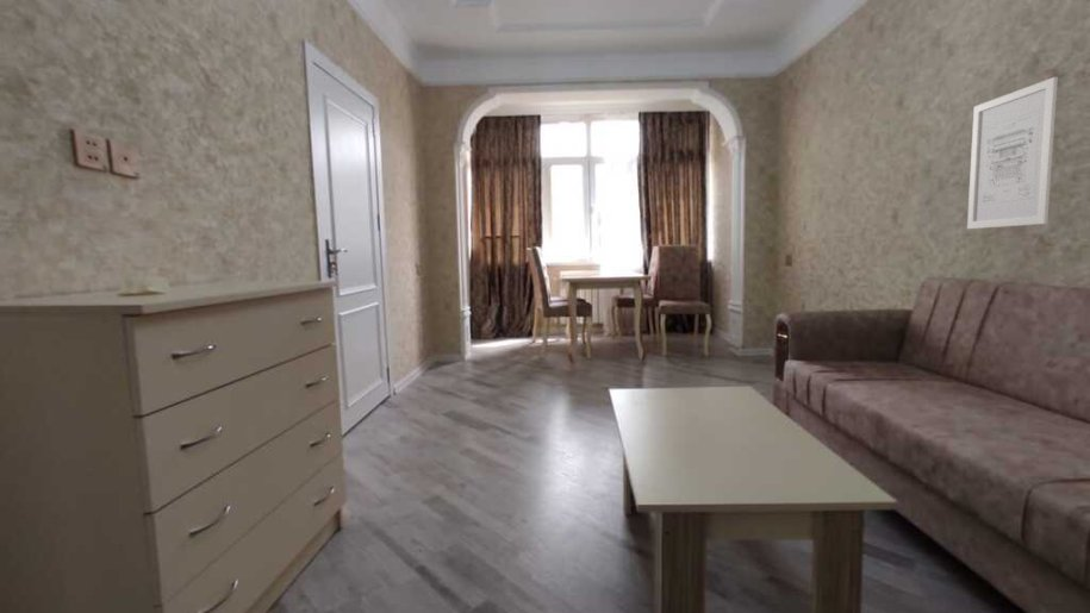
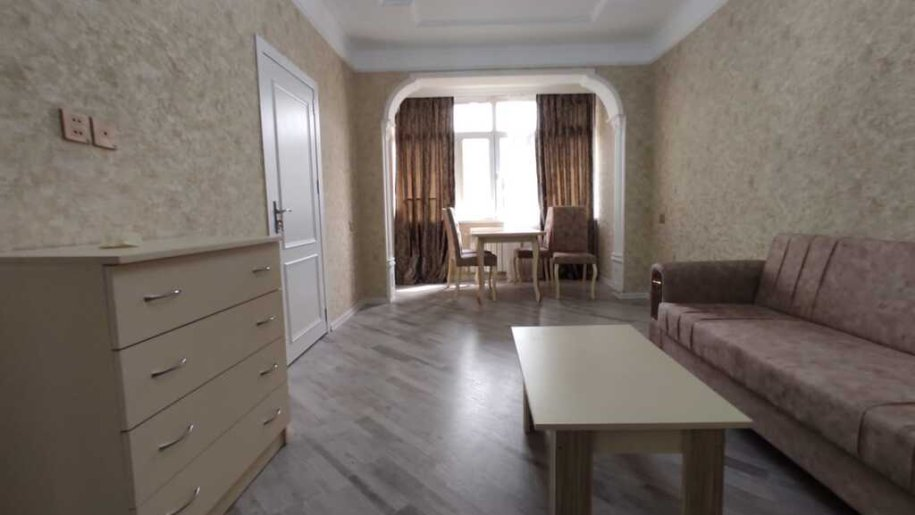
- wall art [966,76,1059,230]
